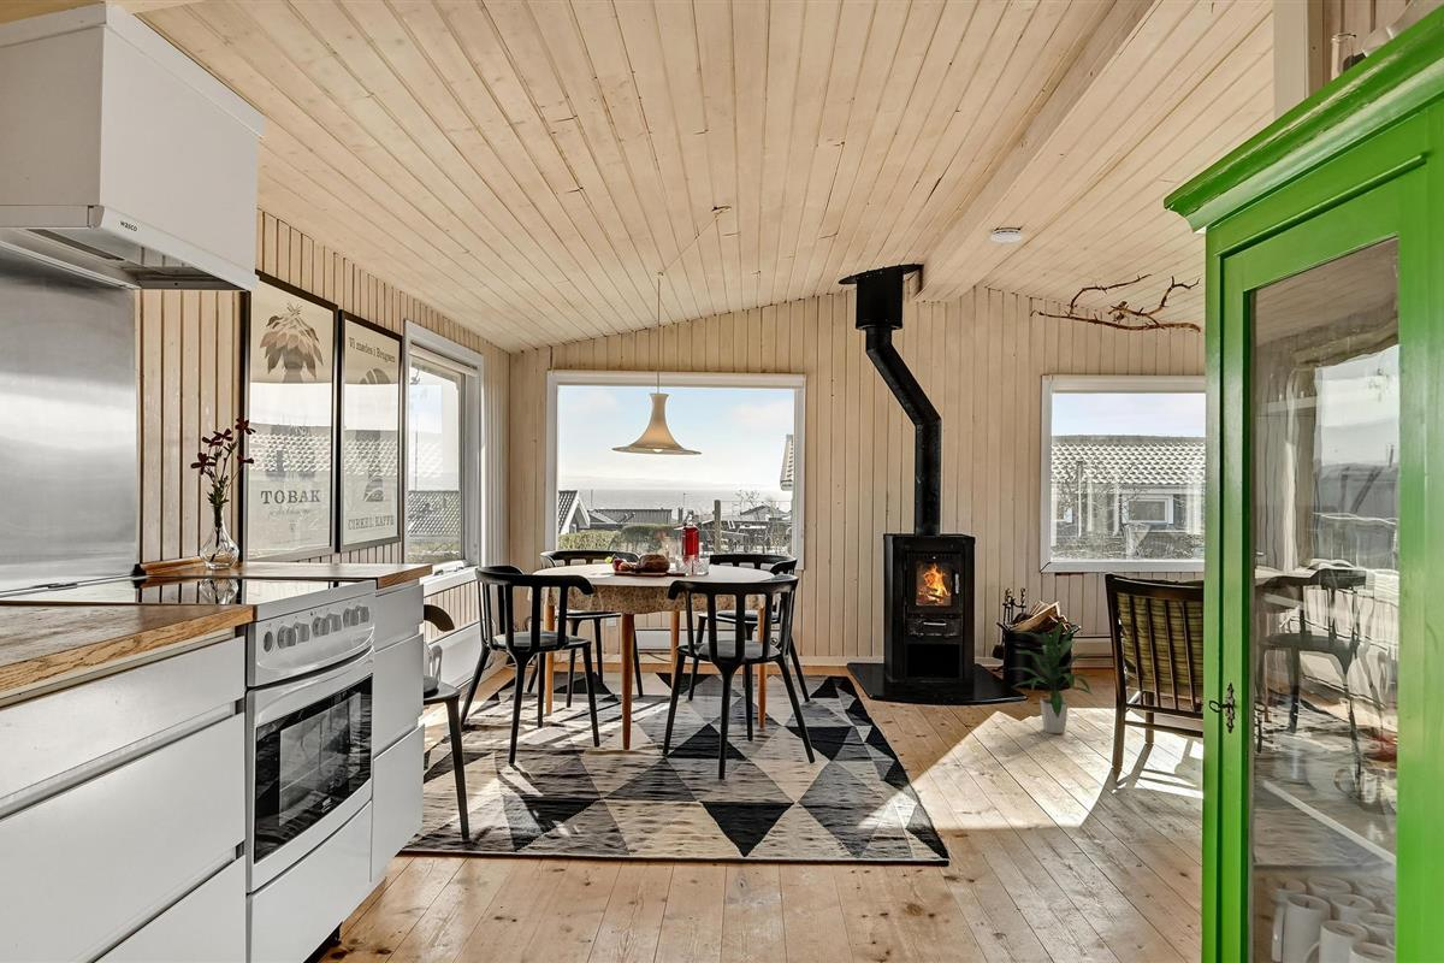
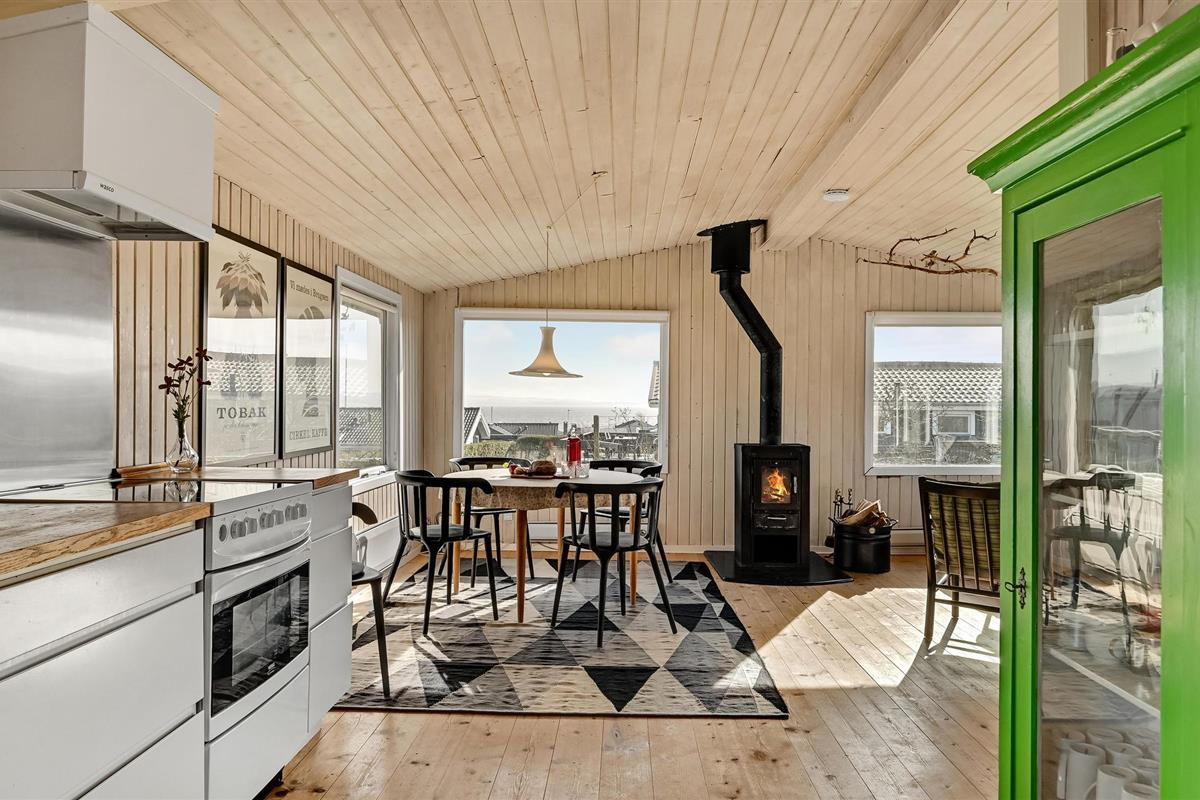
- indoor plant [1010,619,1096,734]
